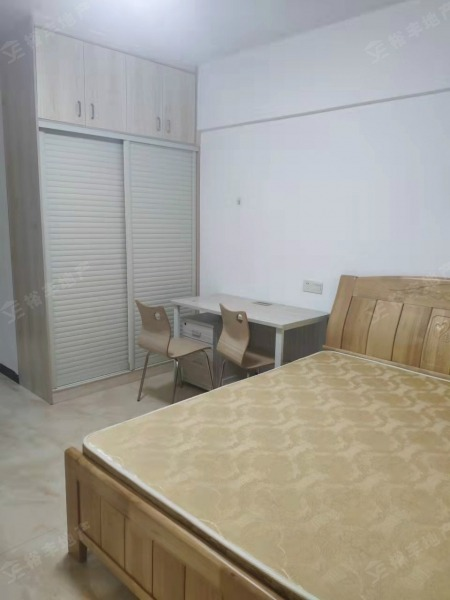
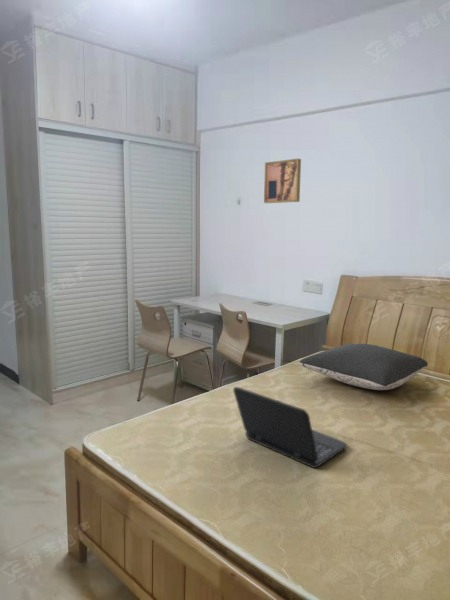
+ wall art [263,158,302,204]
+ pillow [299,343,429,391]
+ laptop [232,386,348,469]
